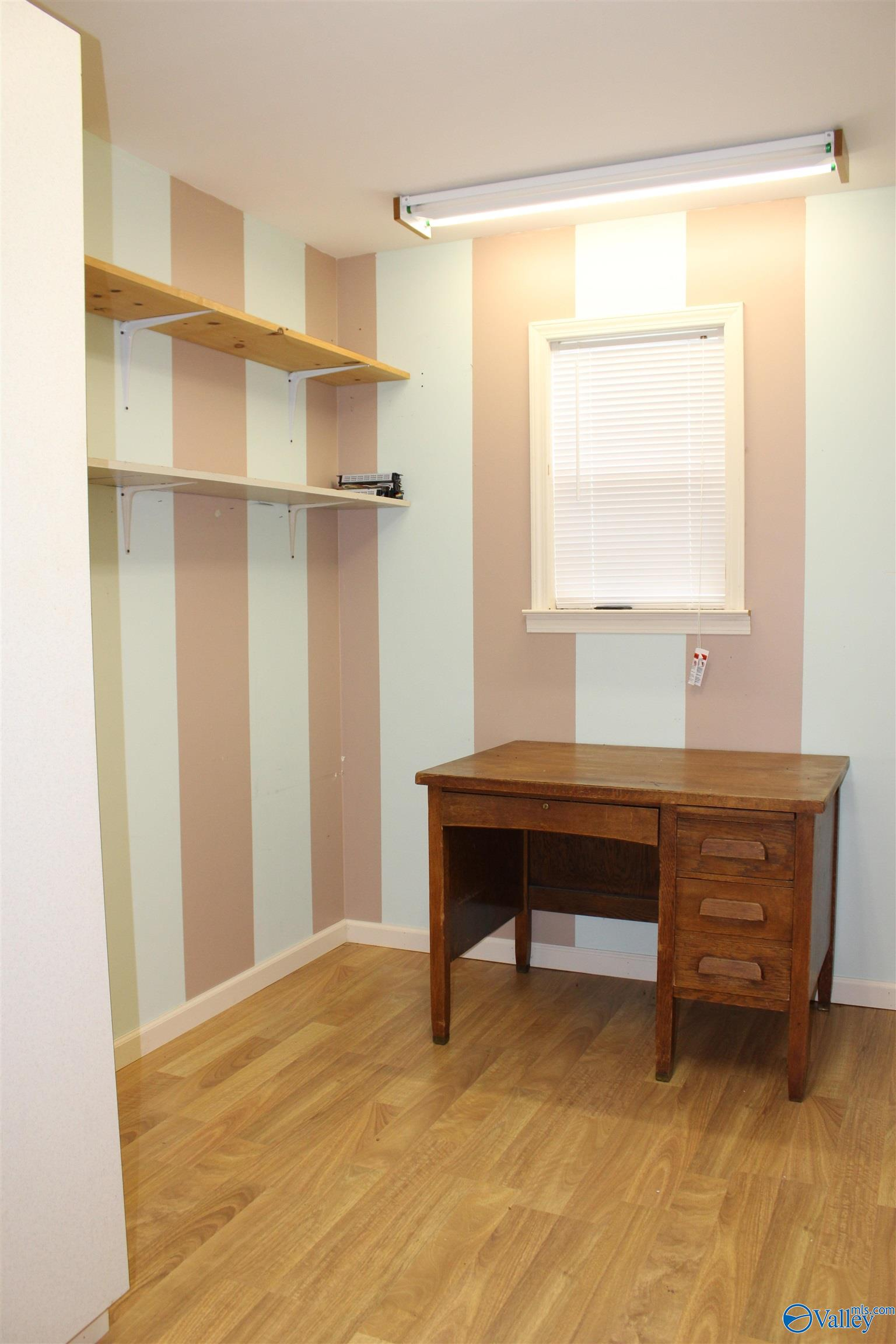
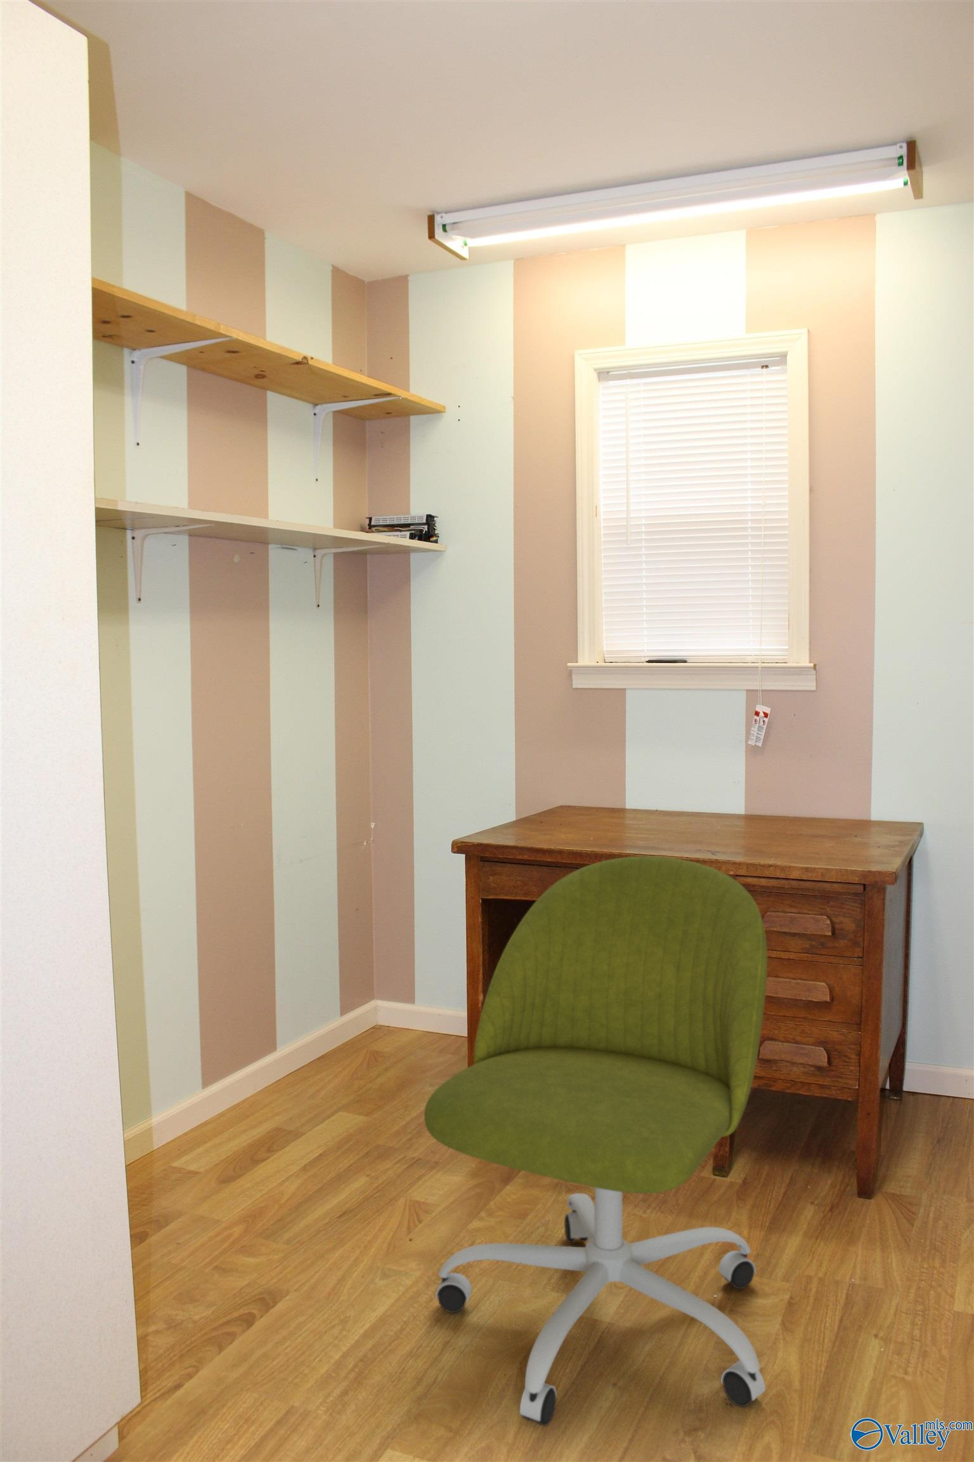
+ office chair [424,855,767,1426]
